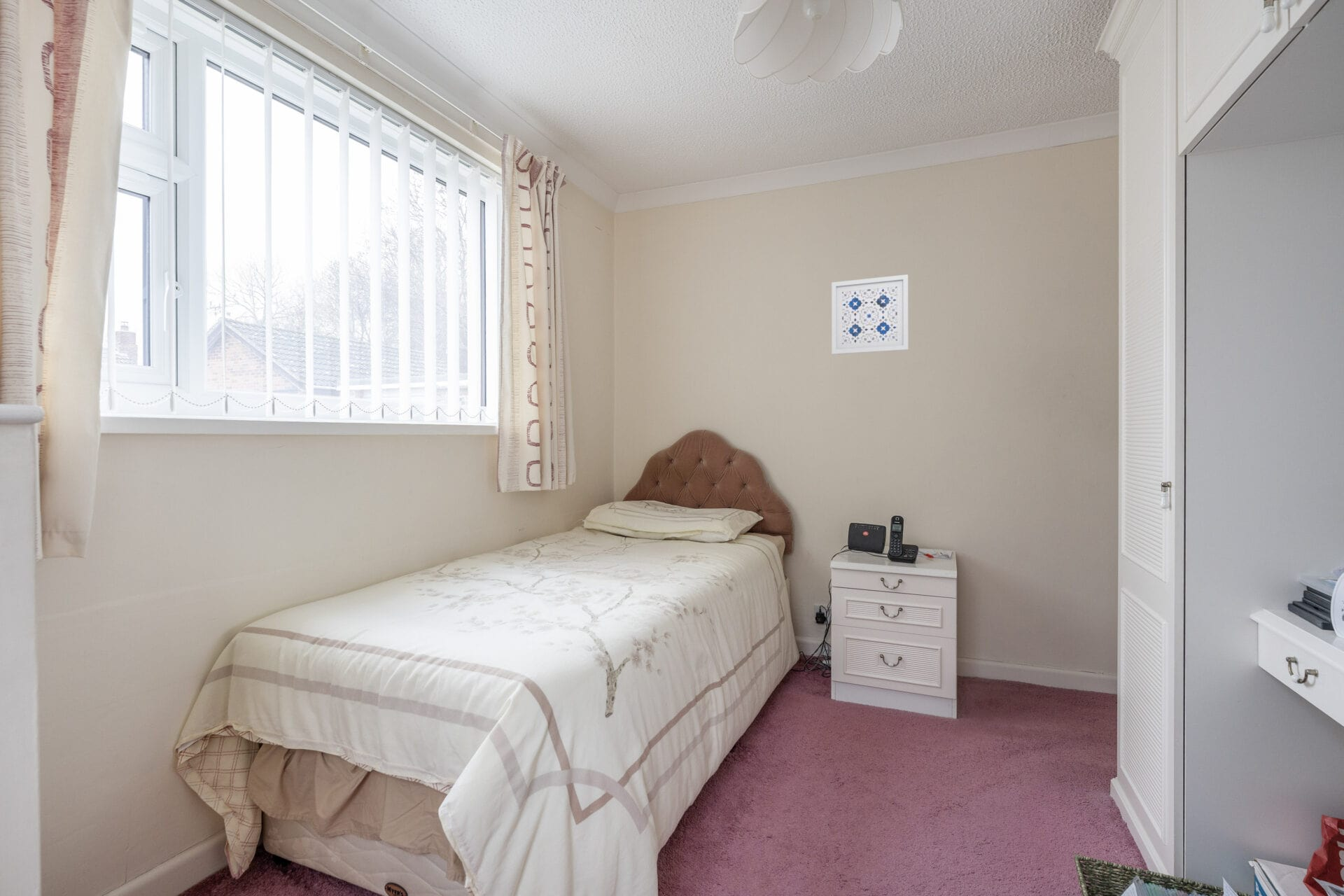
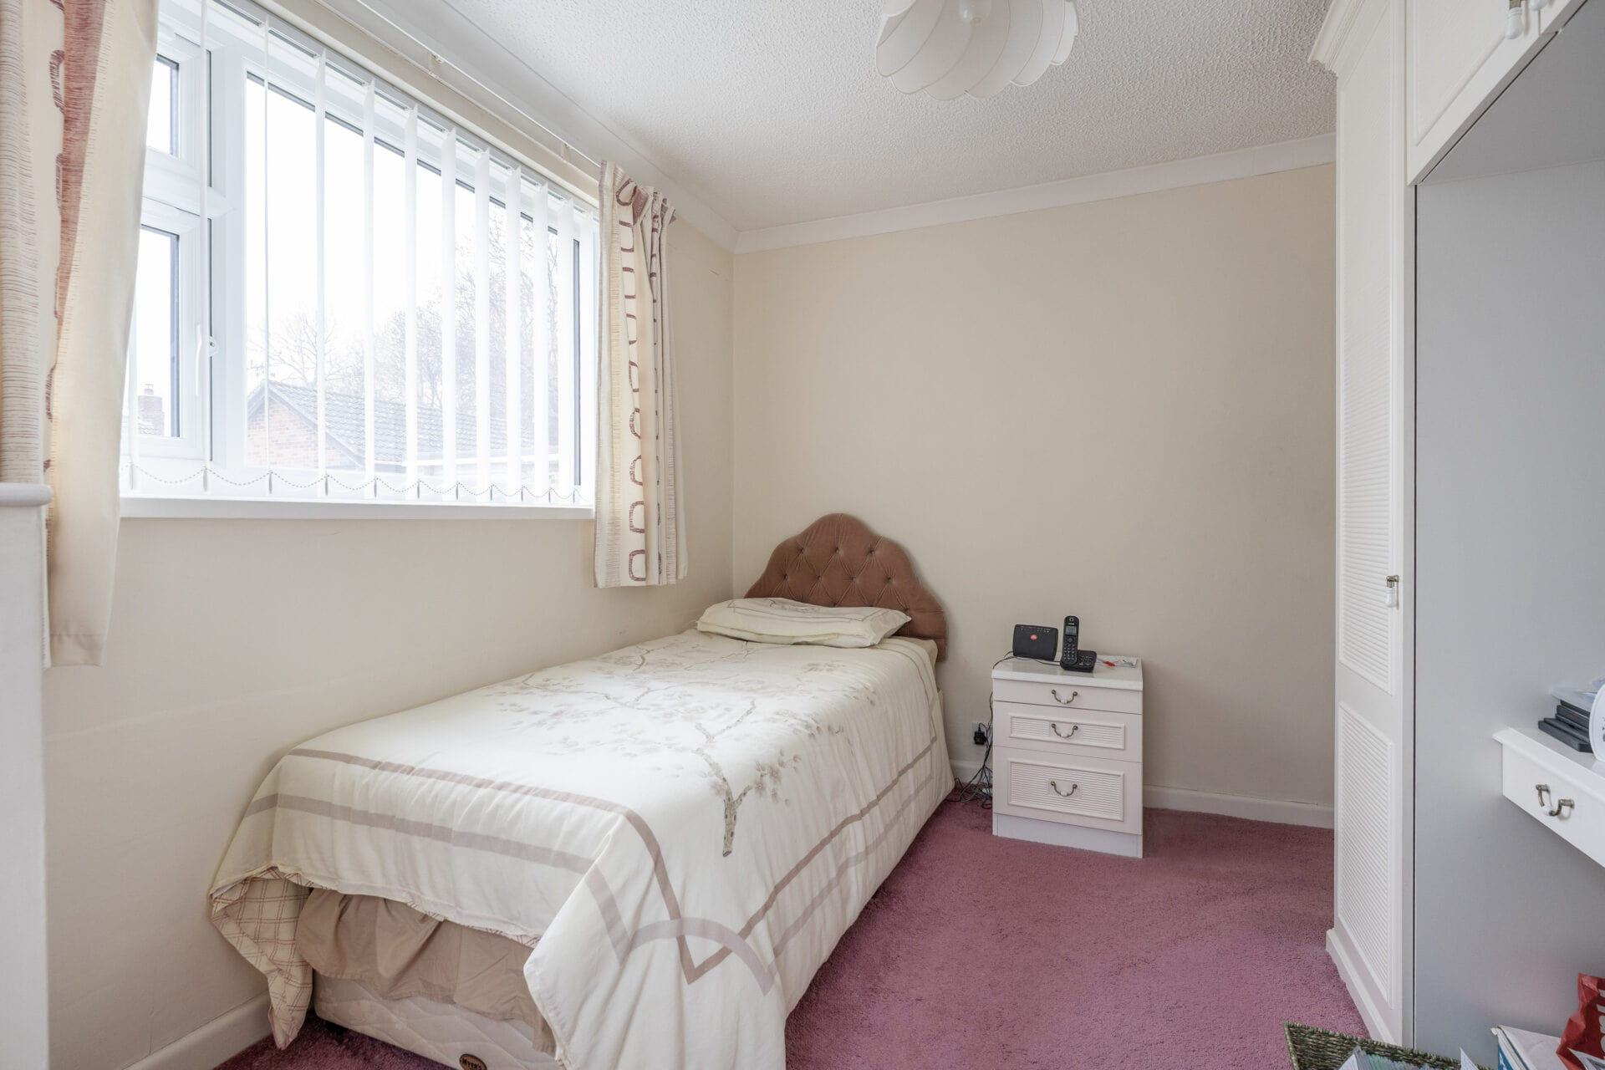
- wall art [831,274,909,356]
